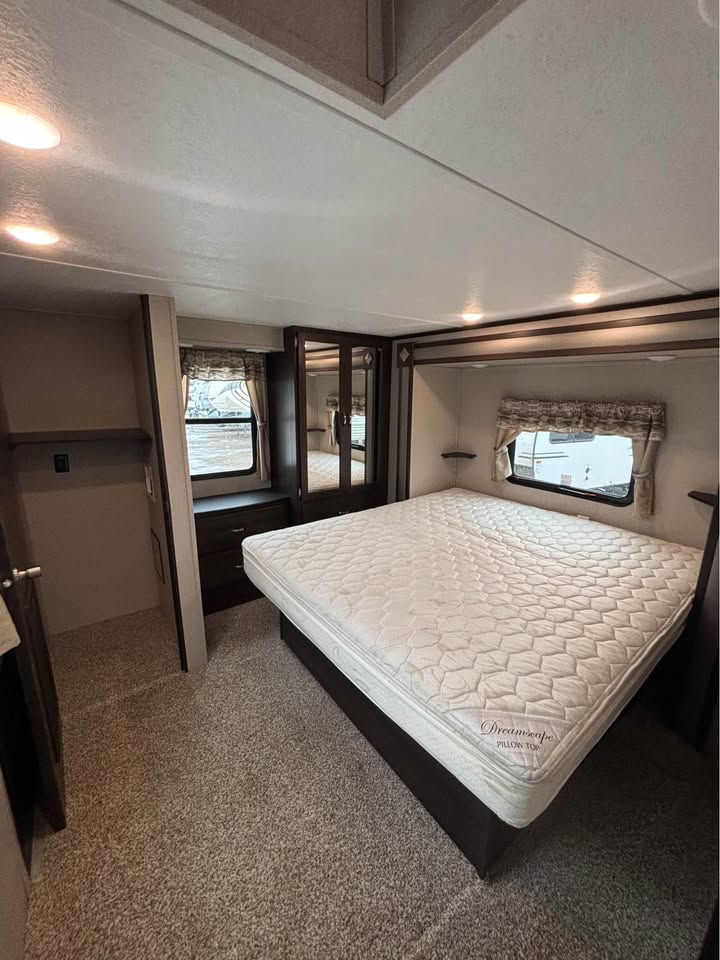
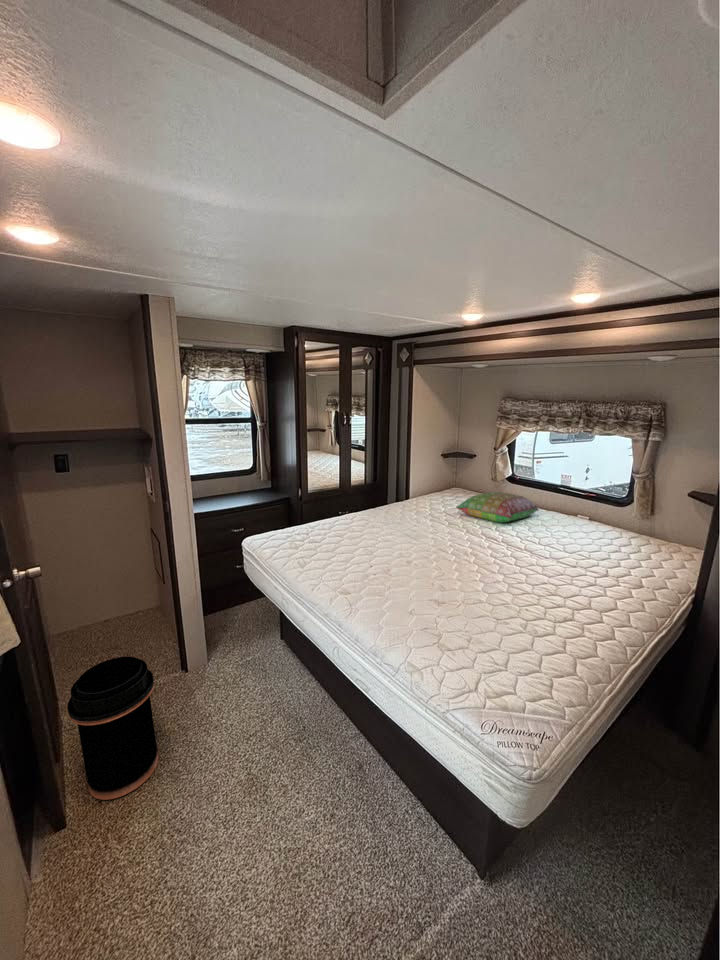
+ pillow [455,491,540,524]
+ trash can [66,656,159,801]
